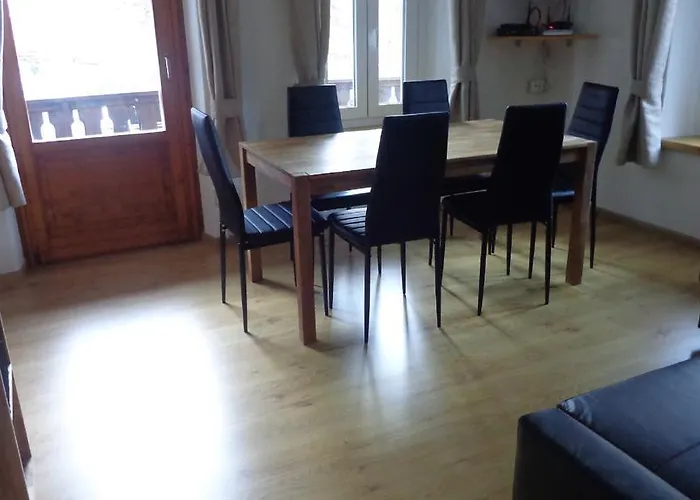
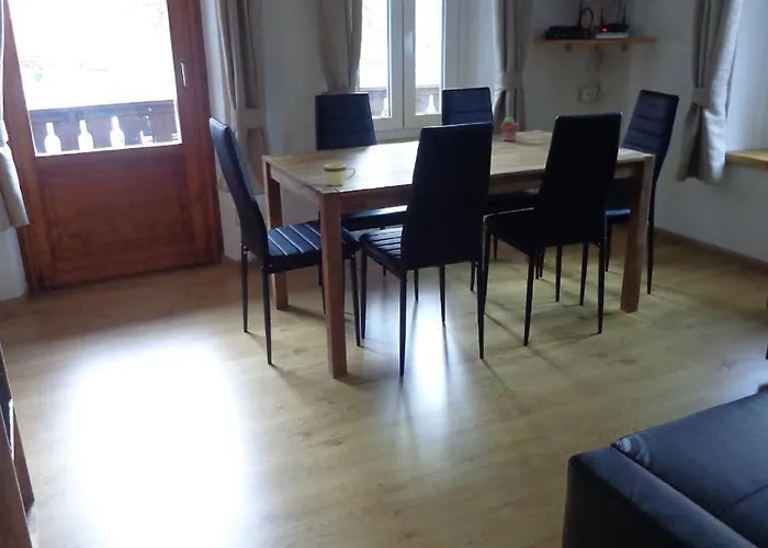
+ potted succulent [500,116,520,142]
+ mug [323,162,357,187]
